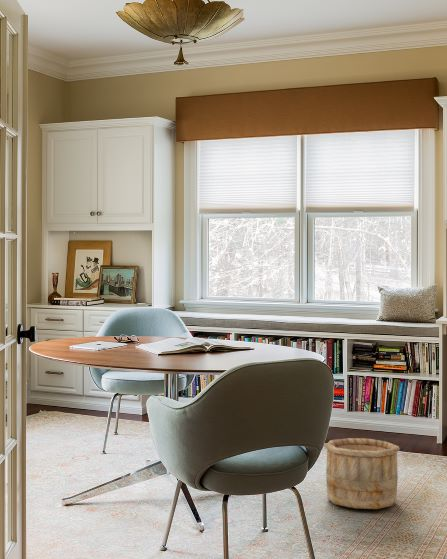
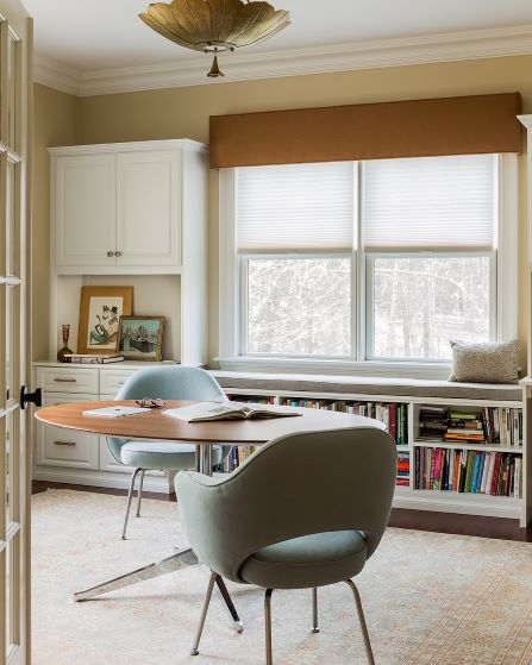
- wooden bucket [324,437,401,510]
